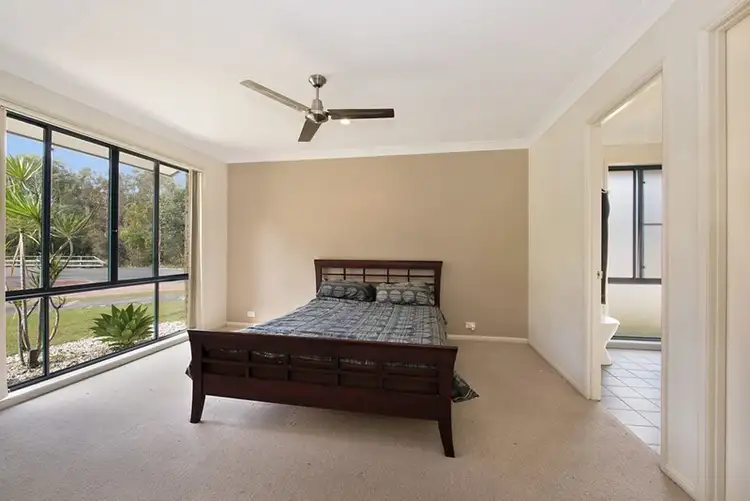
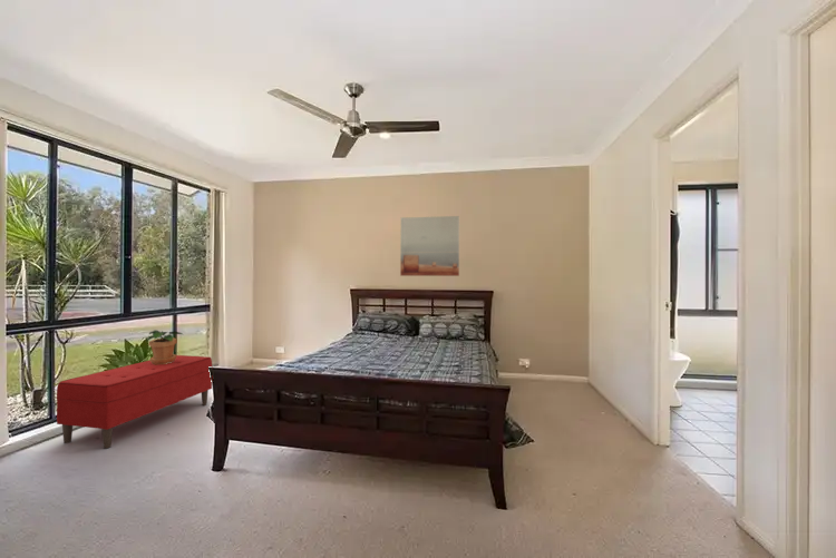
+ potted plant [145,329,184,365]
+ wall art [399,215,460,277]
+ bench [56,354,213,450]
